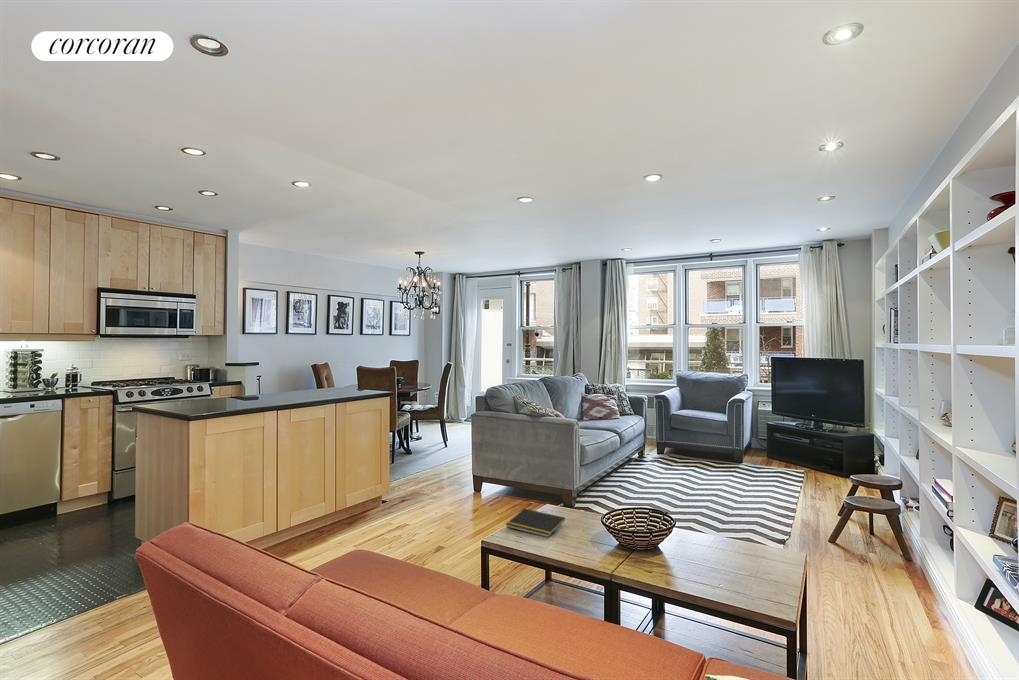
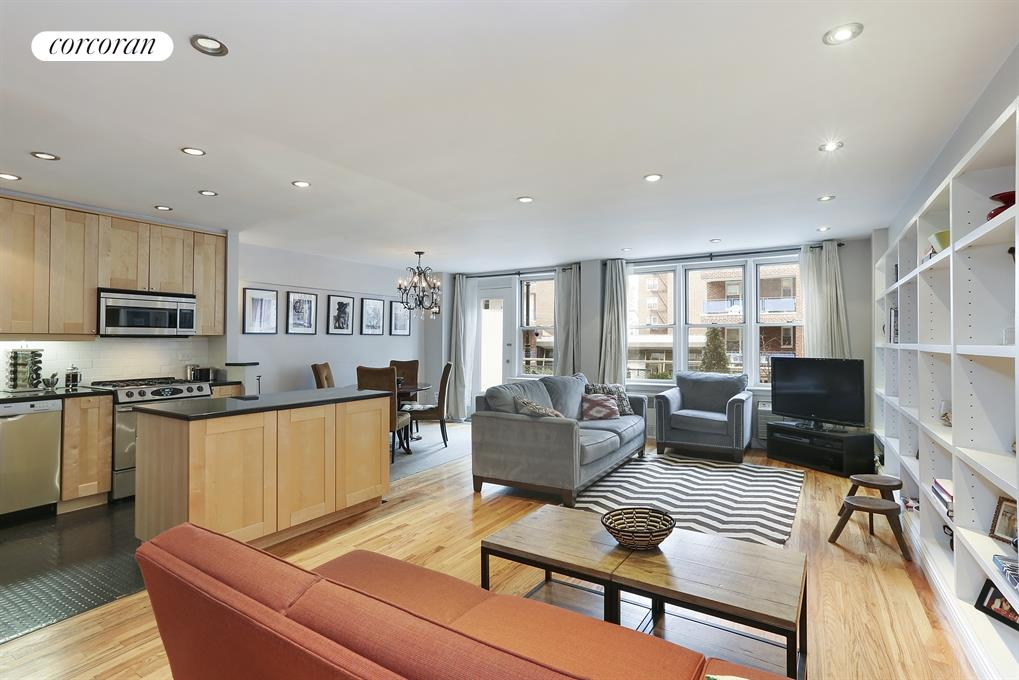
- notepad [505,508,566,538]
